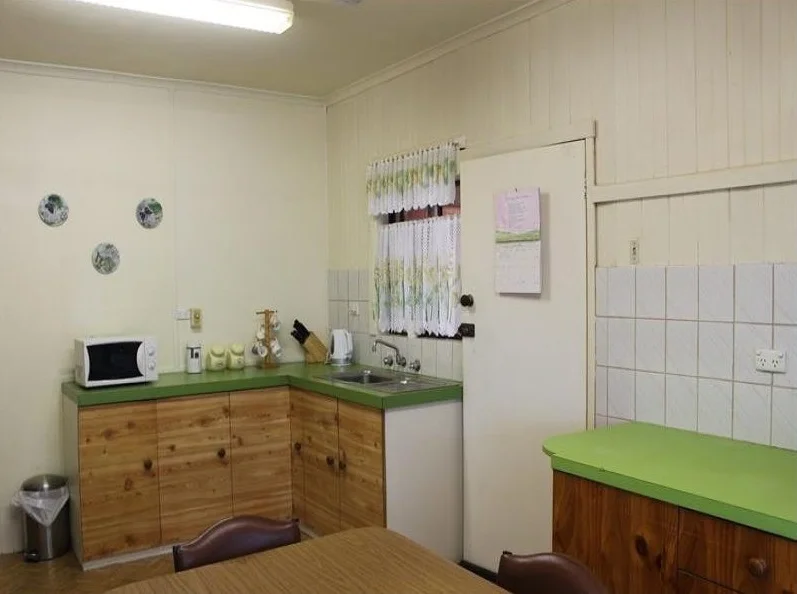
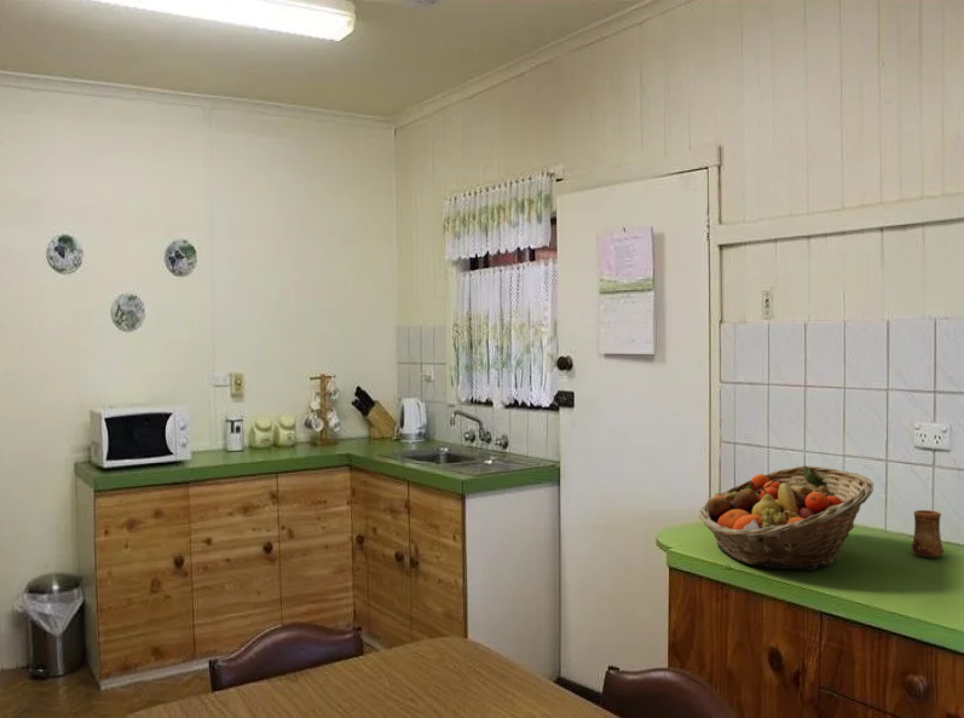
+ fruit basket [698,464,874,572]
+ cup [910,509,945,558]
